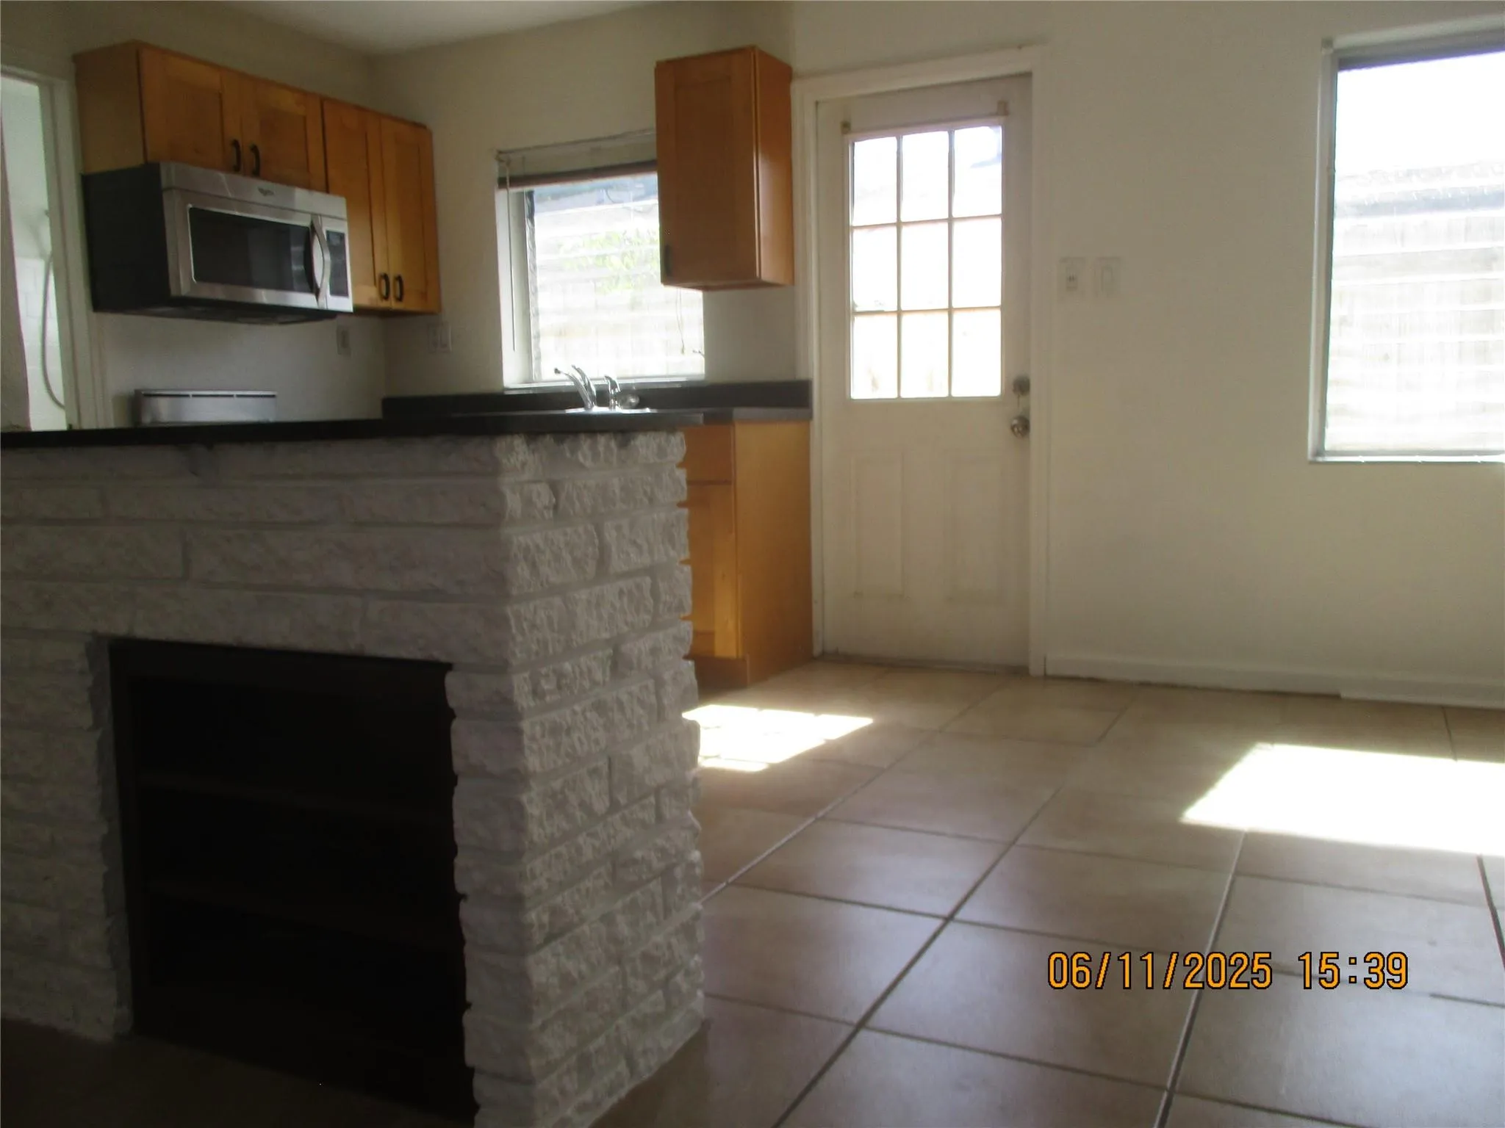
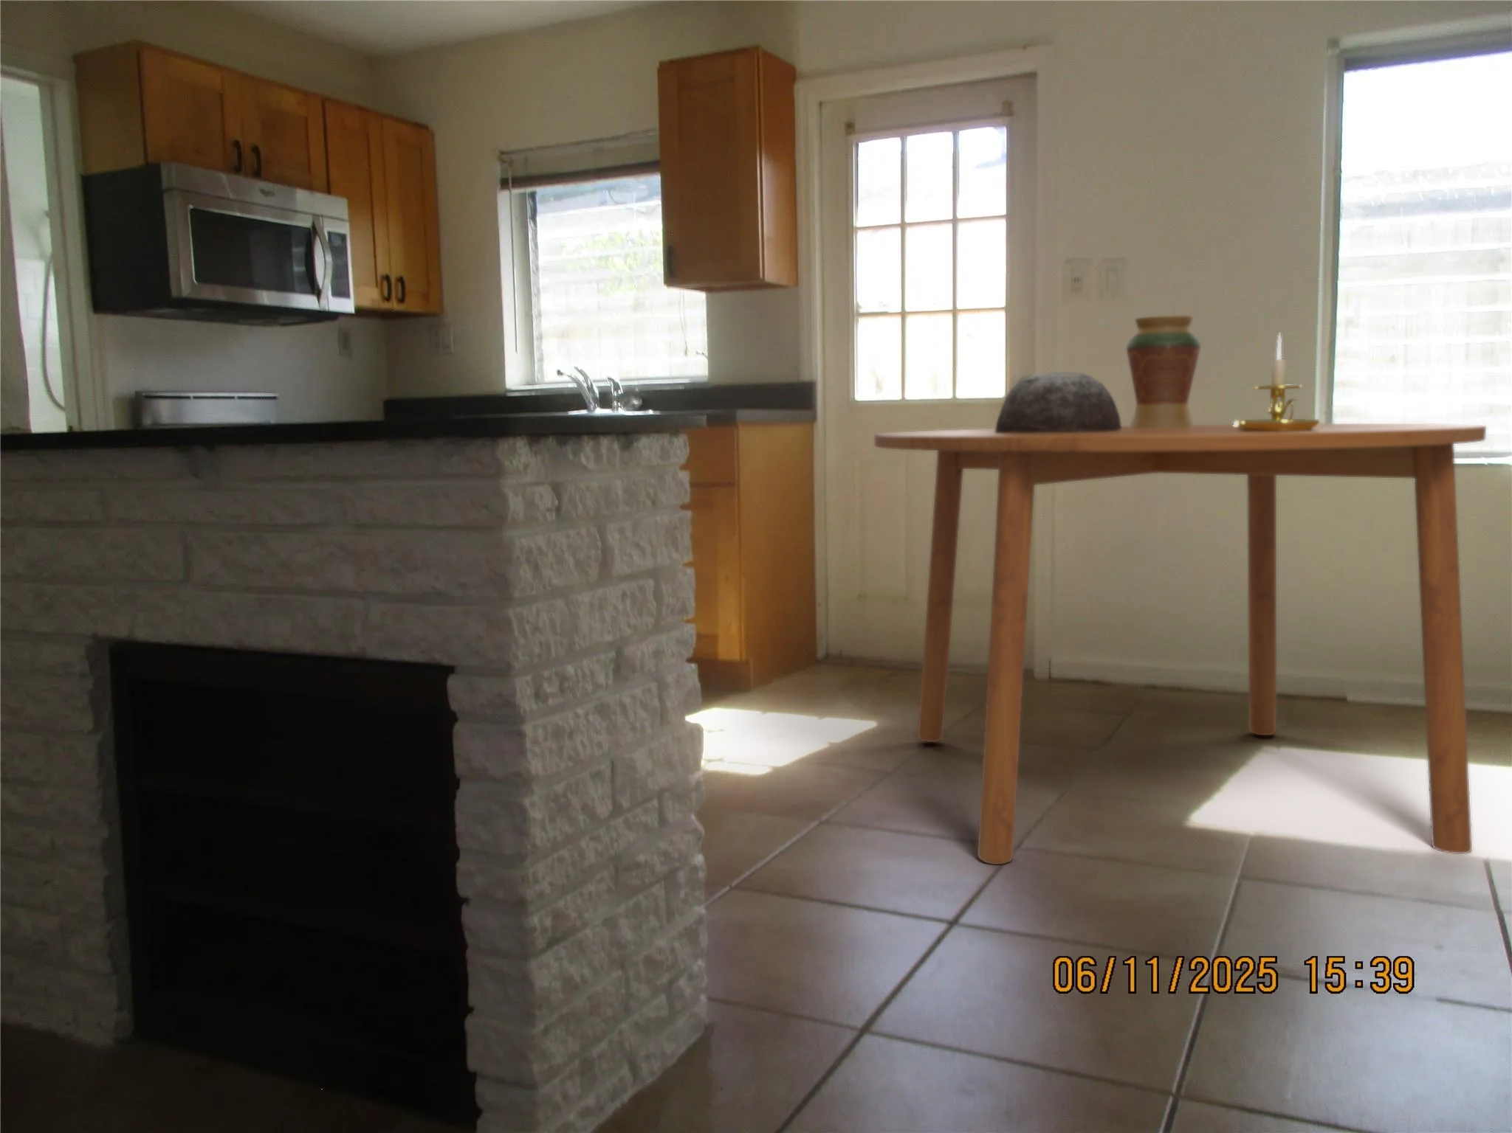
+ decorative vase [1126,315,1201,427]
+ candle holder [1233,333,1323,432]
+ bowl [995,371,1123,433]
+ dining table [874,422,1487,865]
